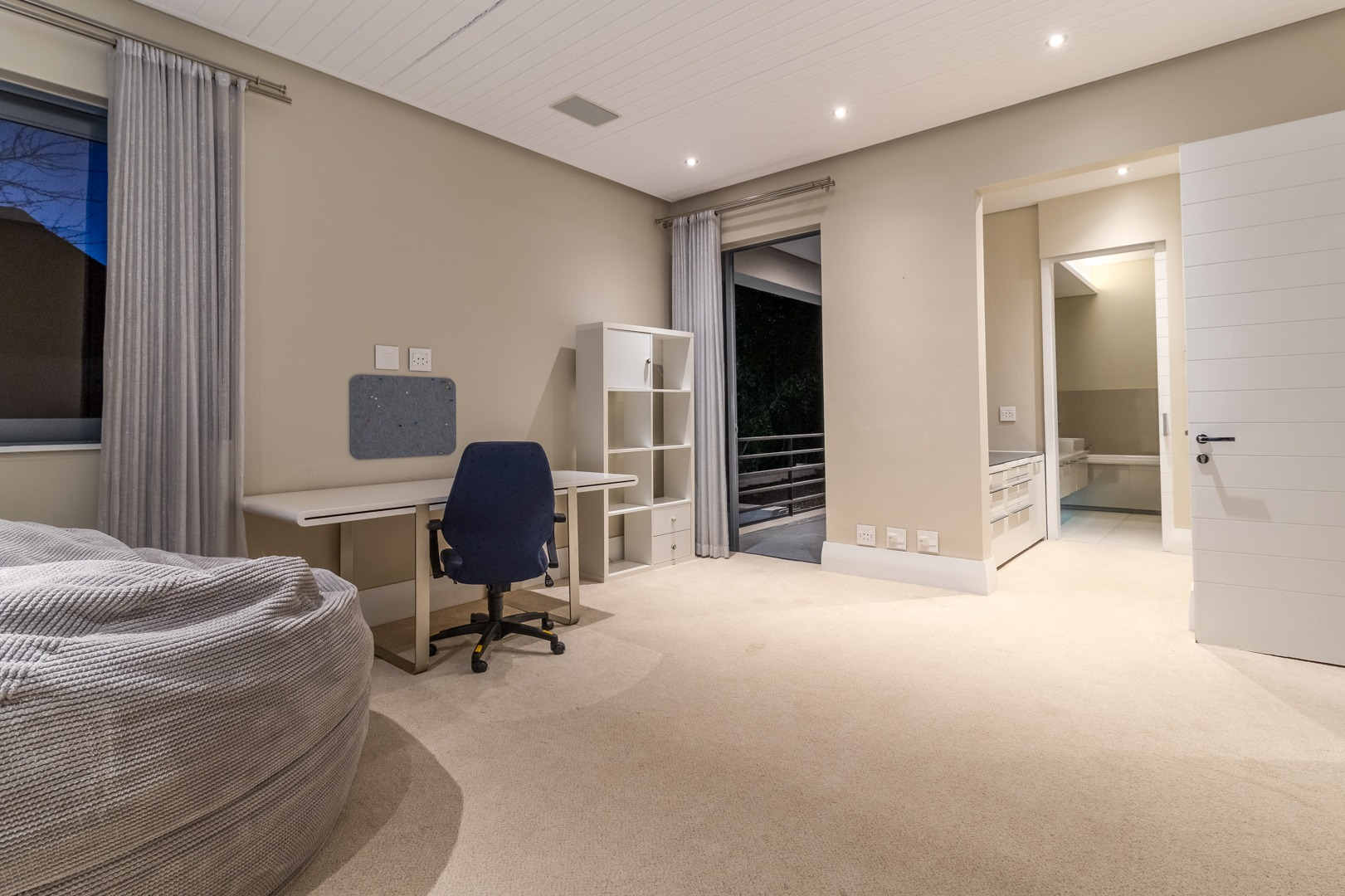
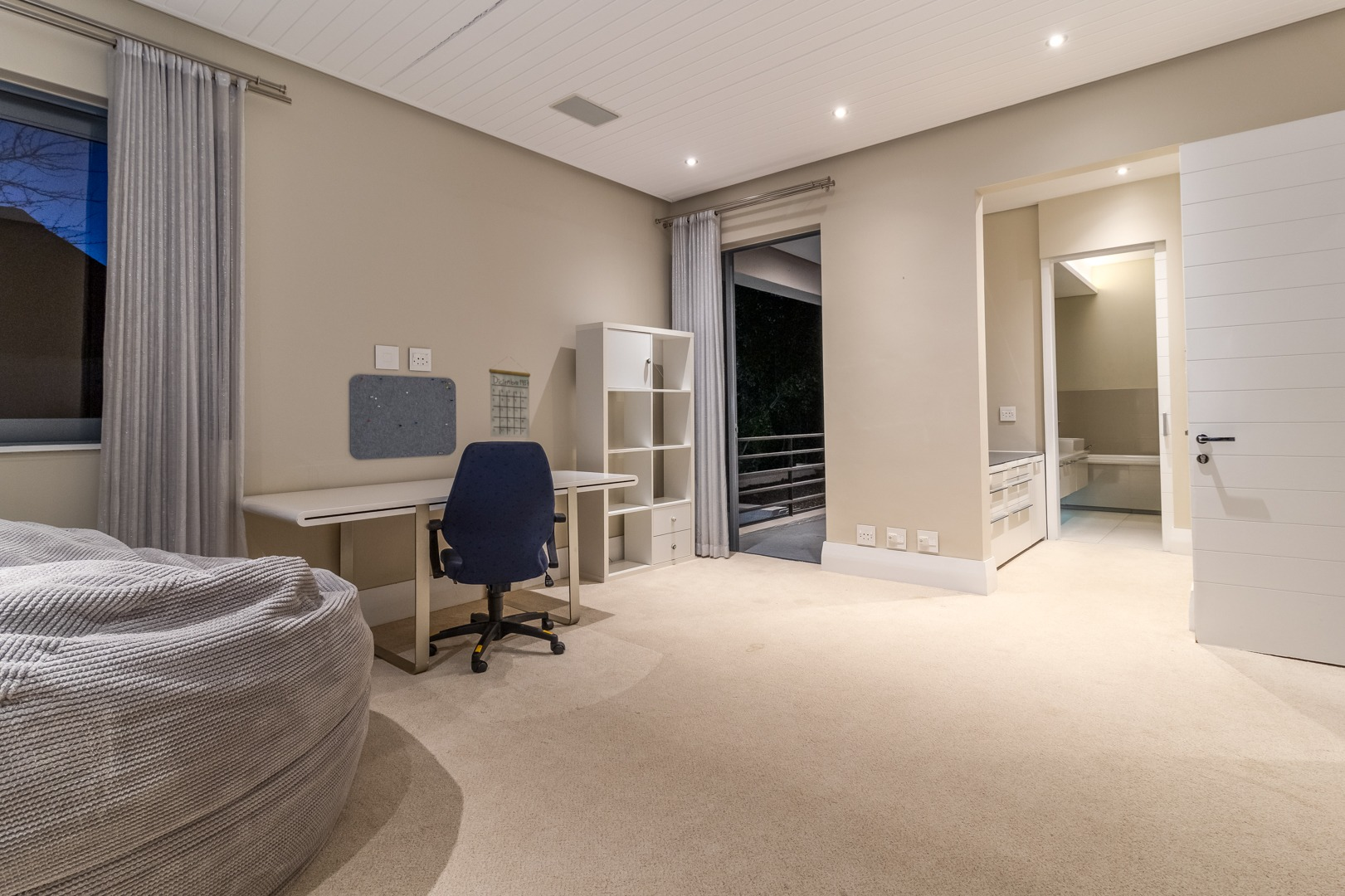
+ calendar [488,357,531,438]
